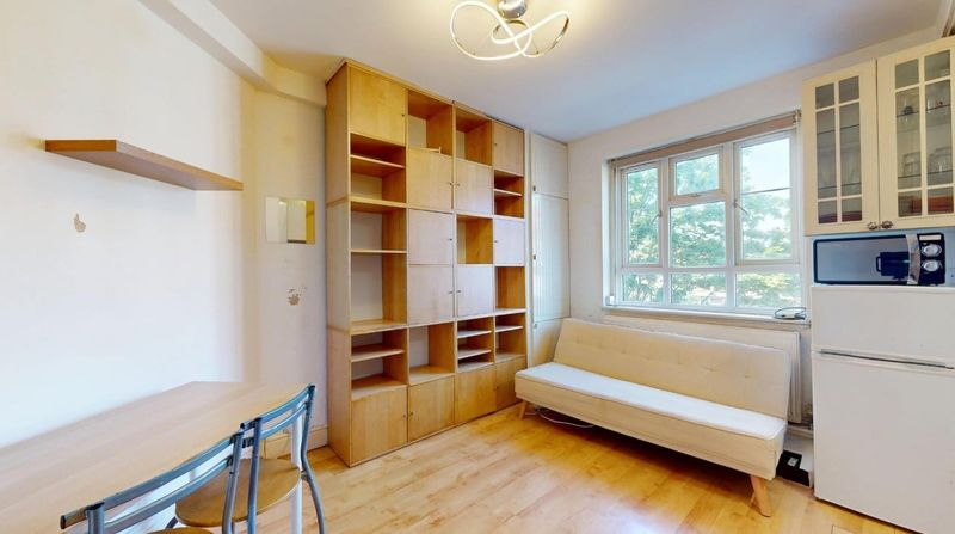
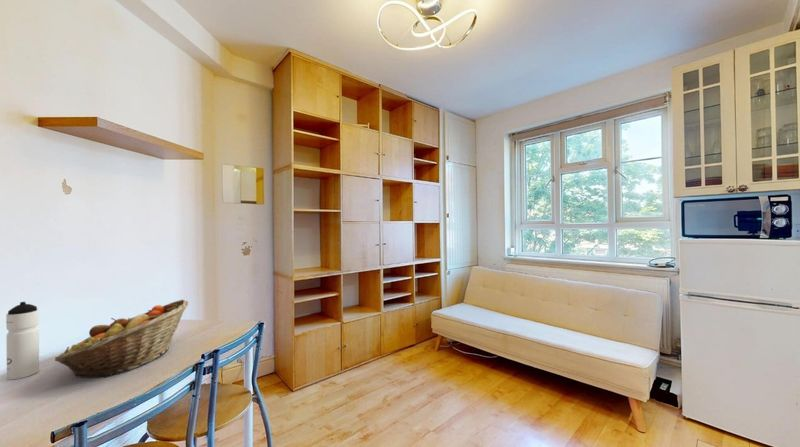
+ water bottle [5,301,40,380]
+ fruit basket [54,299,190,379]
